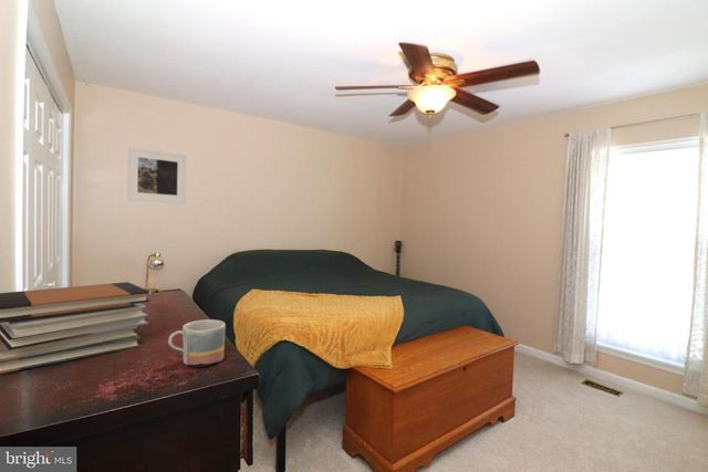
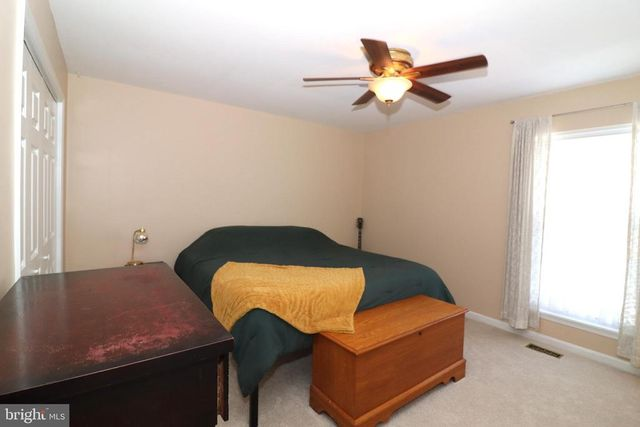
- book stack [0,281,150,375]
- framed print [126,146,188,204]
- mug [167,318,227,368]
